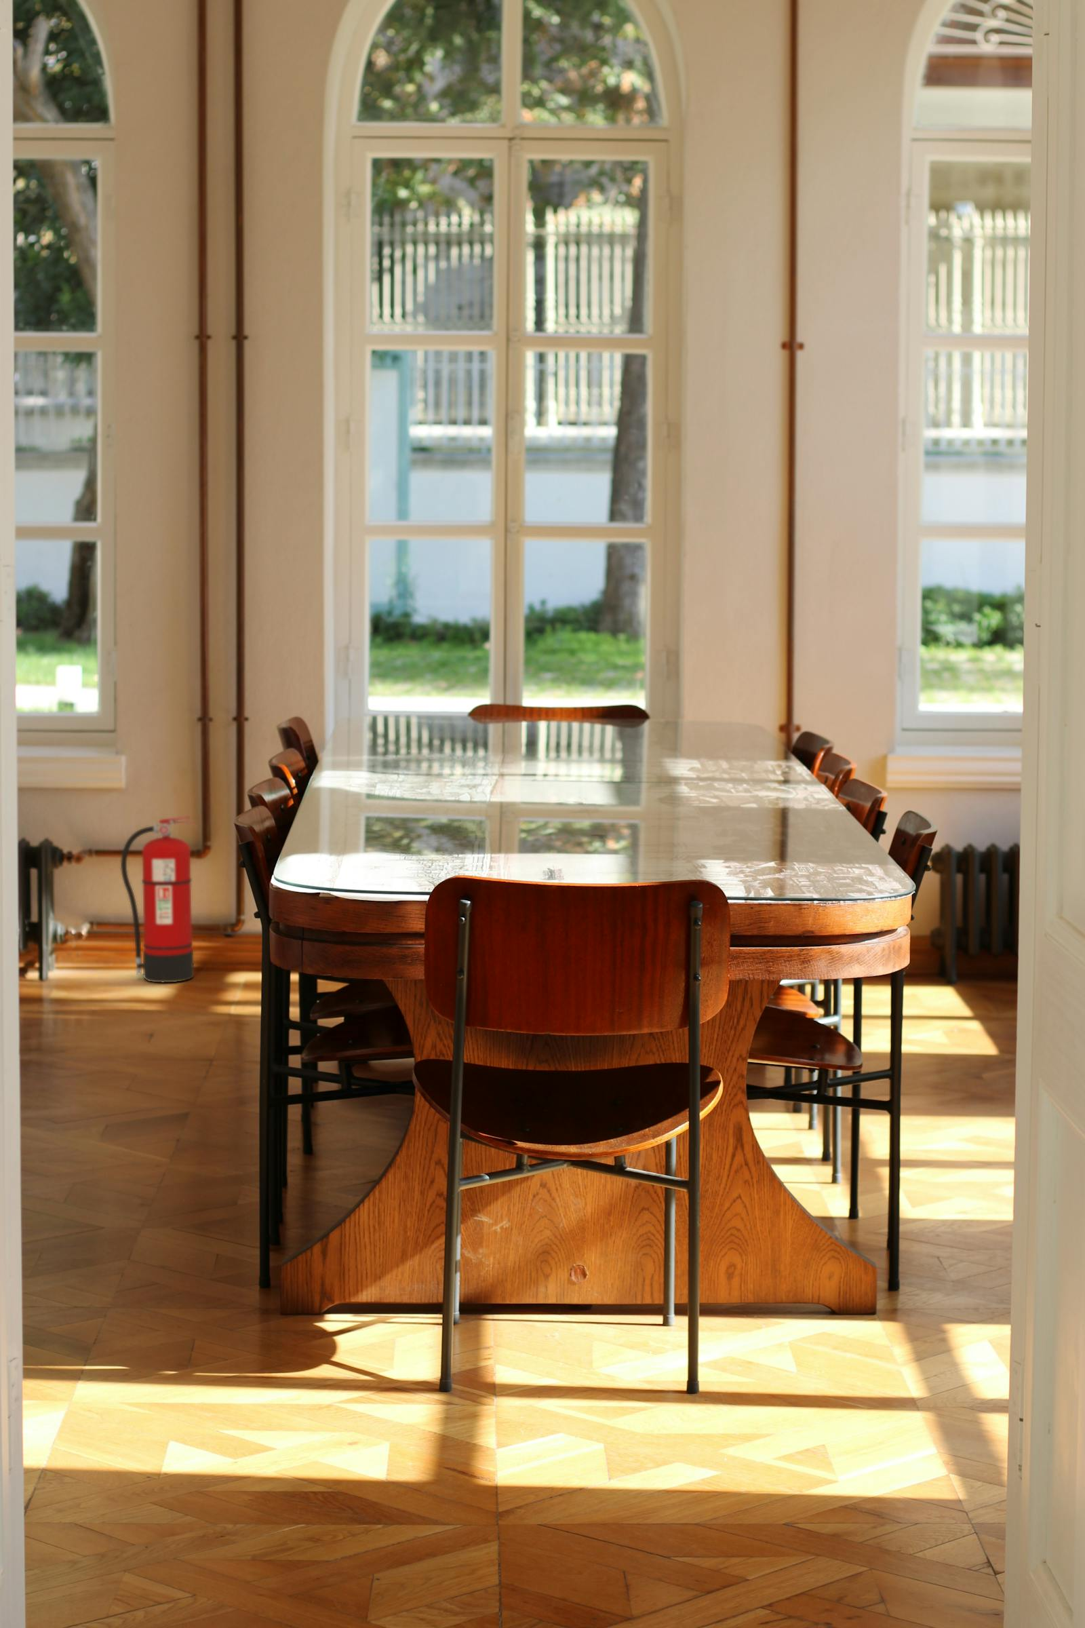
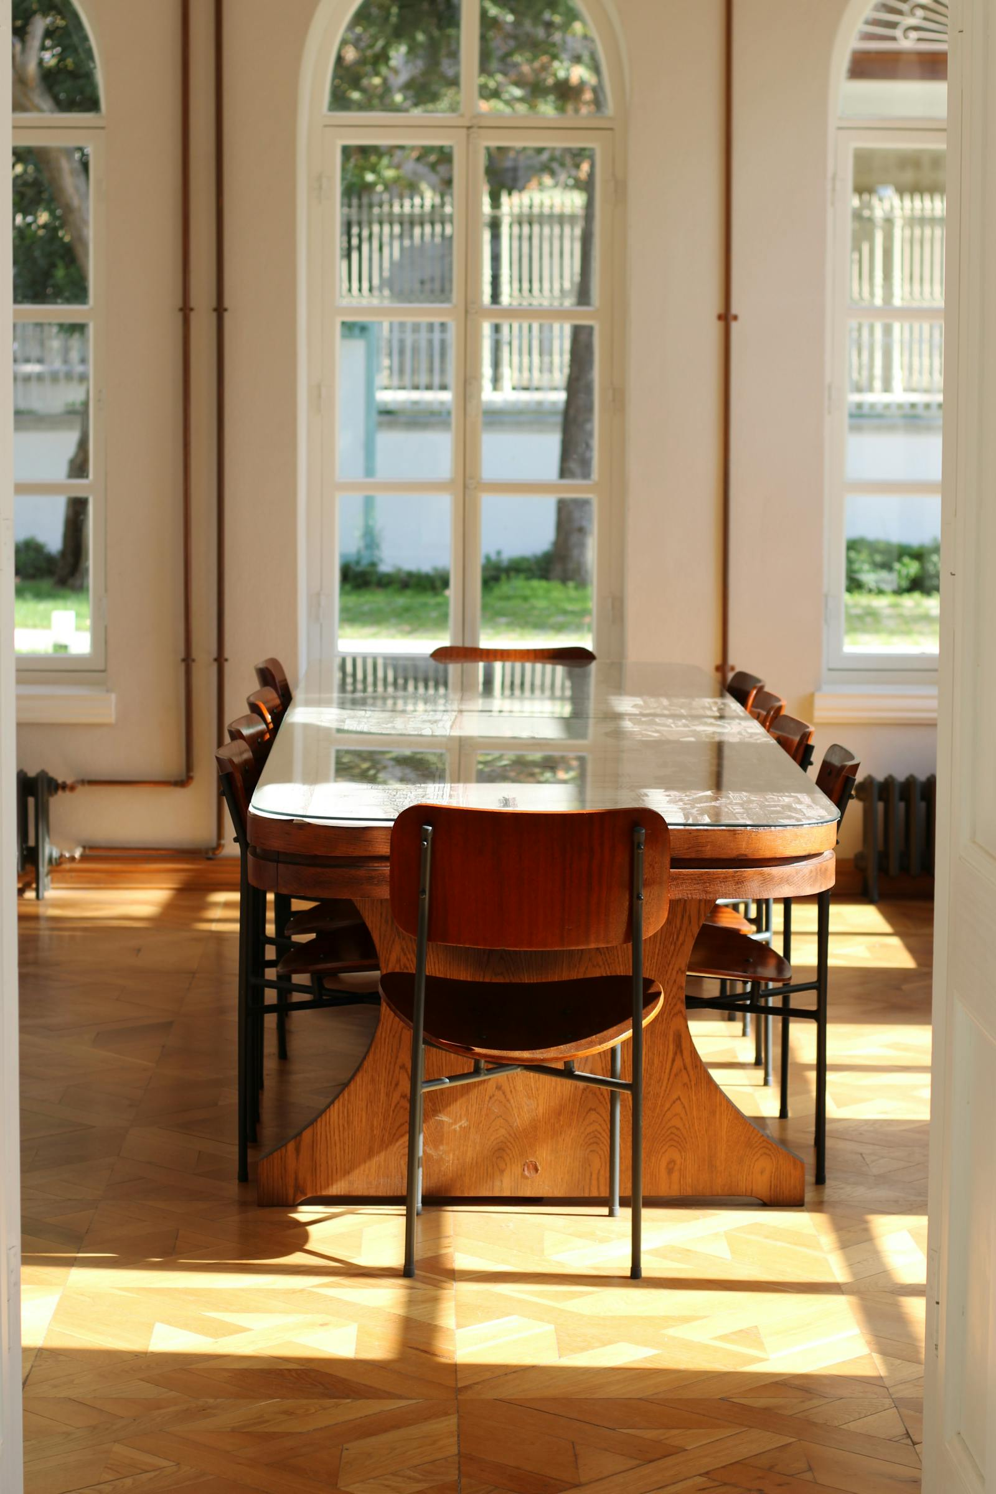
- fire extinguisher [120,815,199,982]
